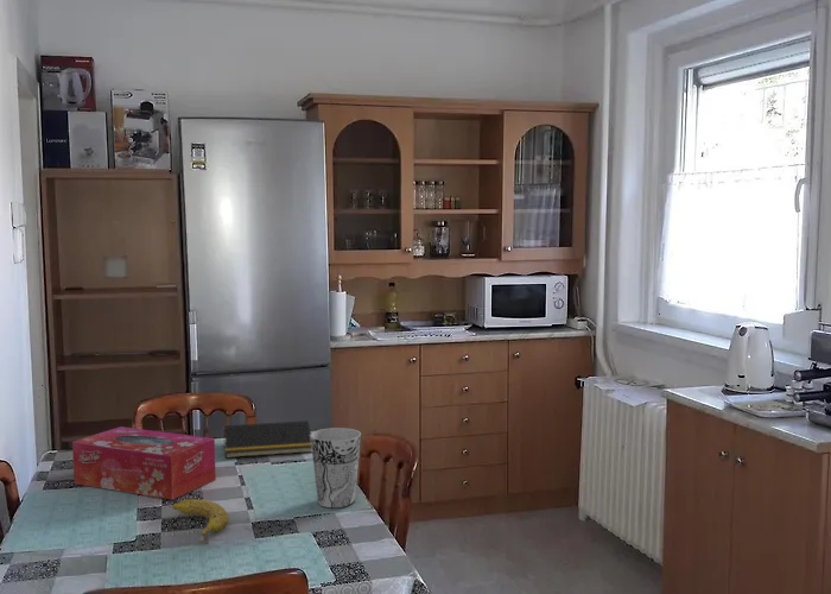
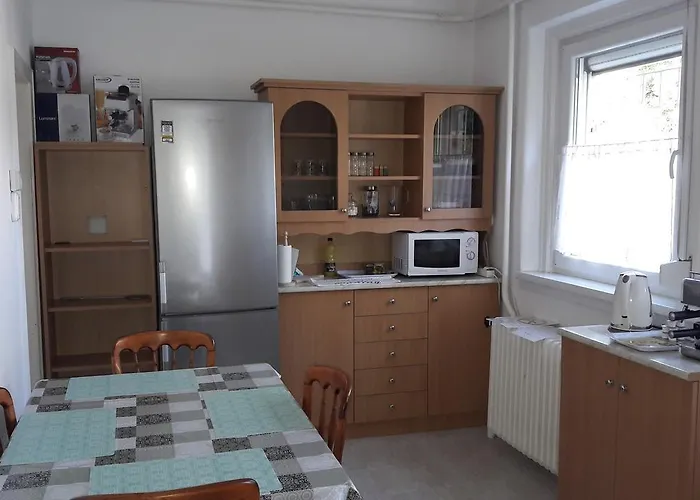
- notepad [222,419,312,459]
- tissue box [71,425,217,501]
- cup [310,426,362,508]
- fruit [171,498,230,545]
